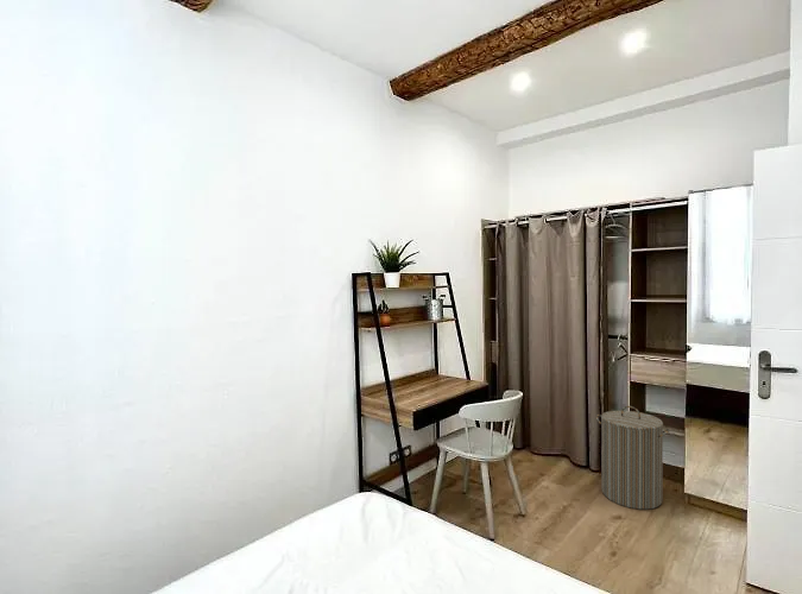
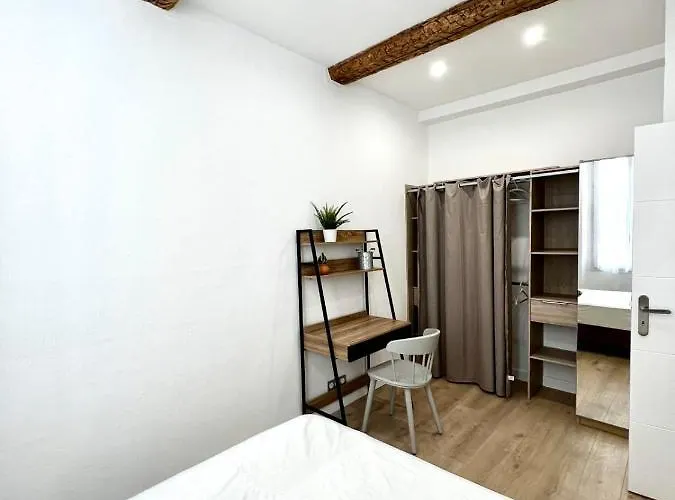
- laundry hamper [595,405,672,511]
